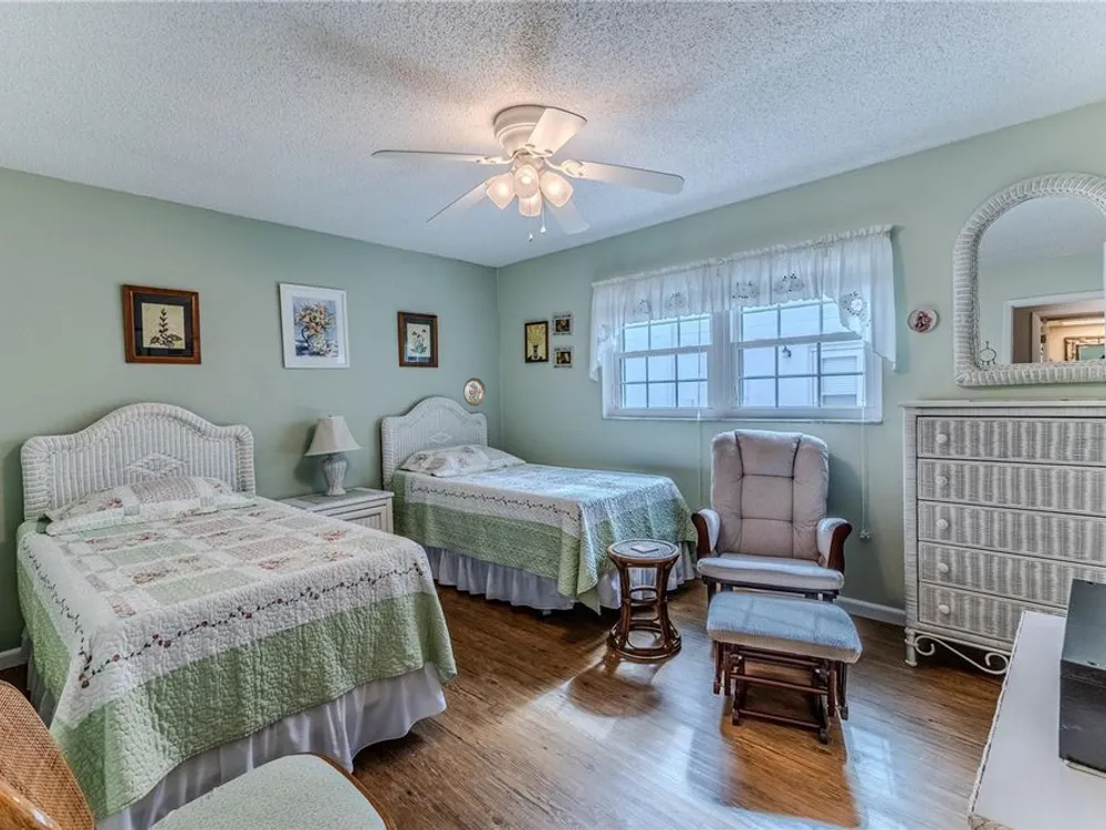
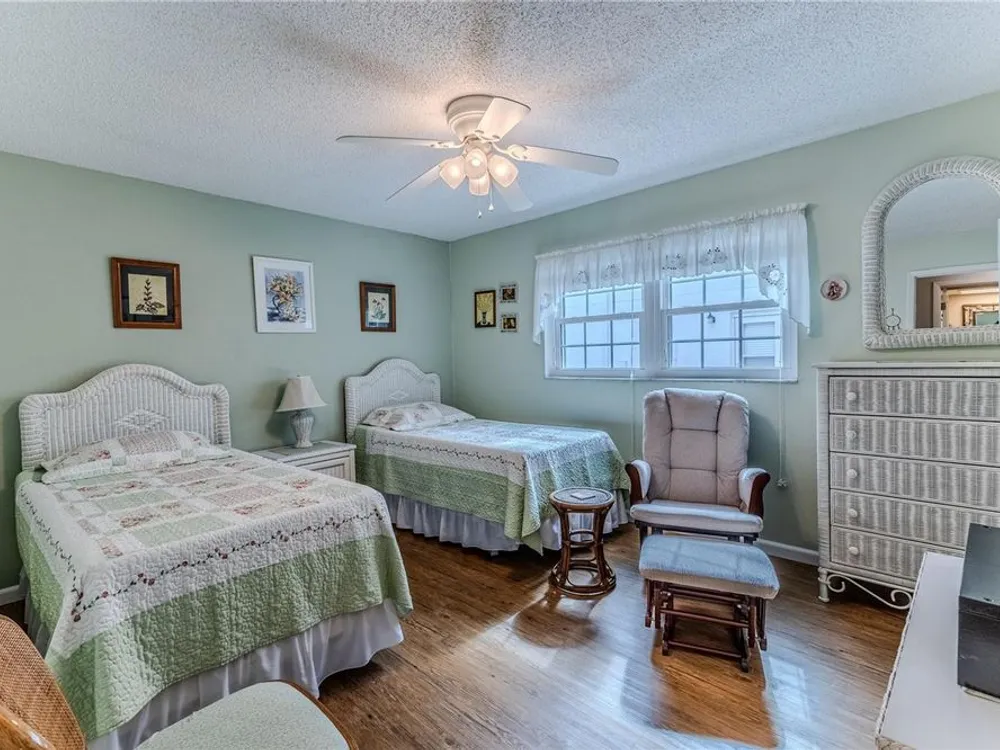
- decorative plate [462,376,487,407]
